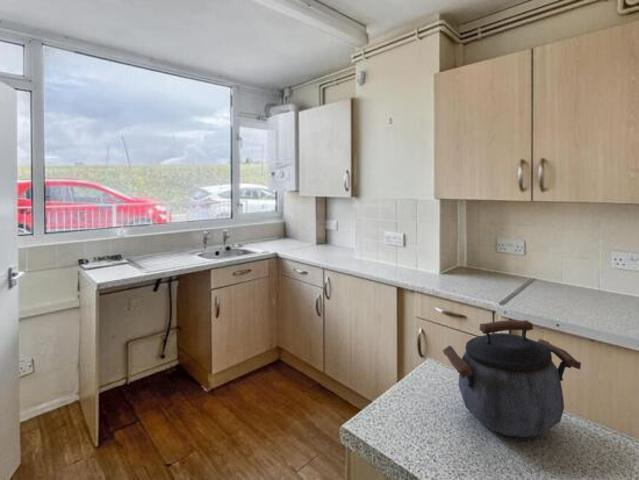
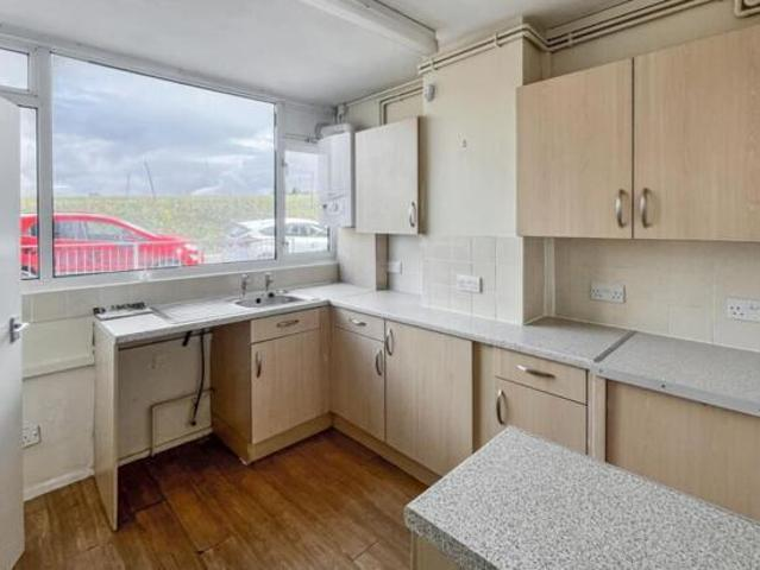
- kettle [442,319,582,438]
